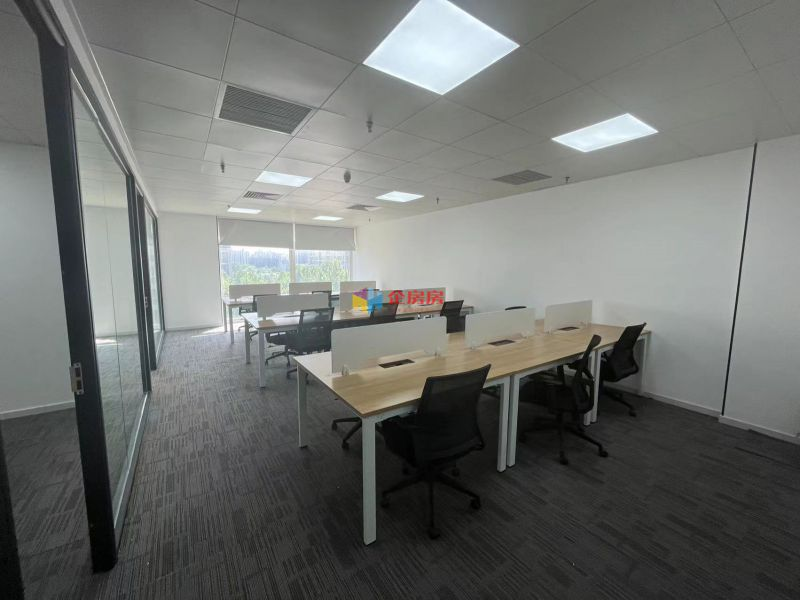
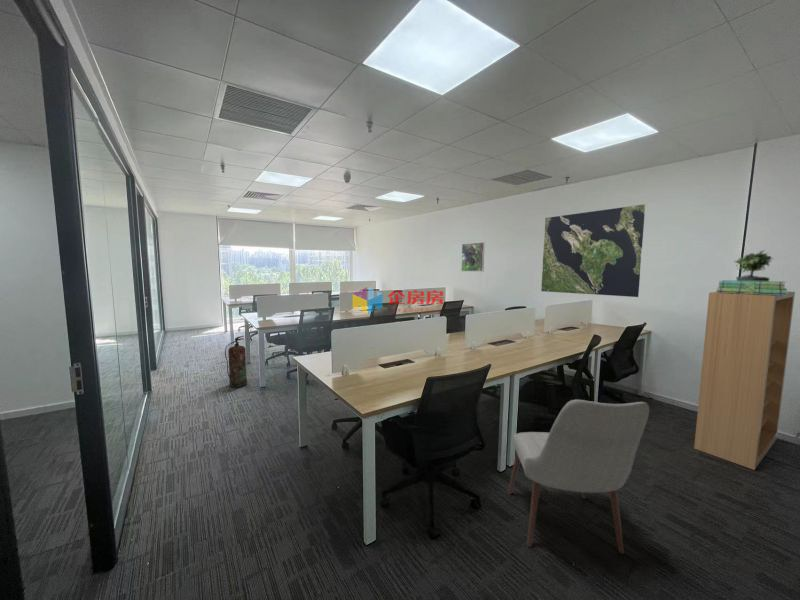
+ stack of books [716,279,788,296]
+ chair [507,399,650,555]
+ fire extinguisher [224,335,248,388]
+ bookshelf [693,291,796,471]
+ world map [540,203,646,298]
+ potted plant [733,249,774,281]
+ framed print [460,241,485,272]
